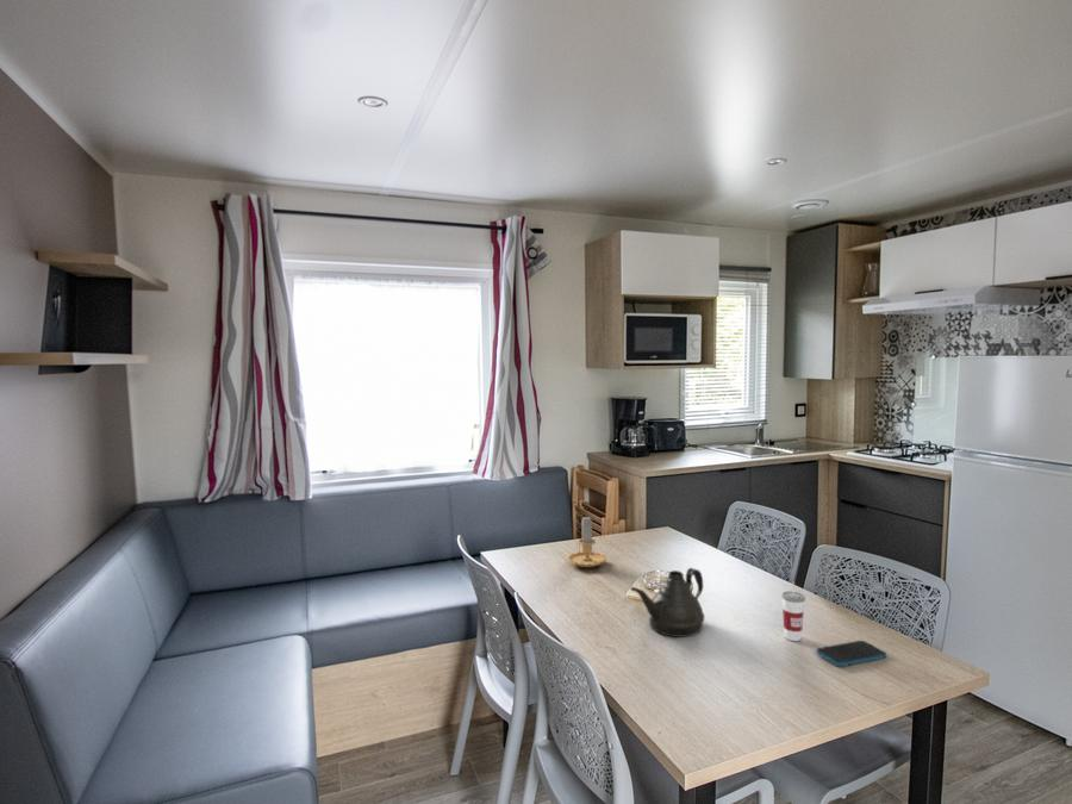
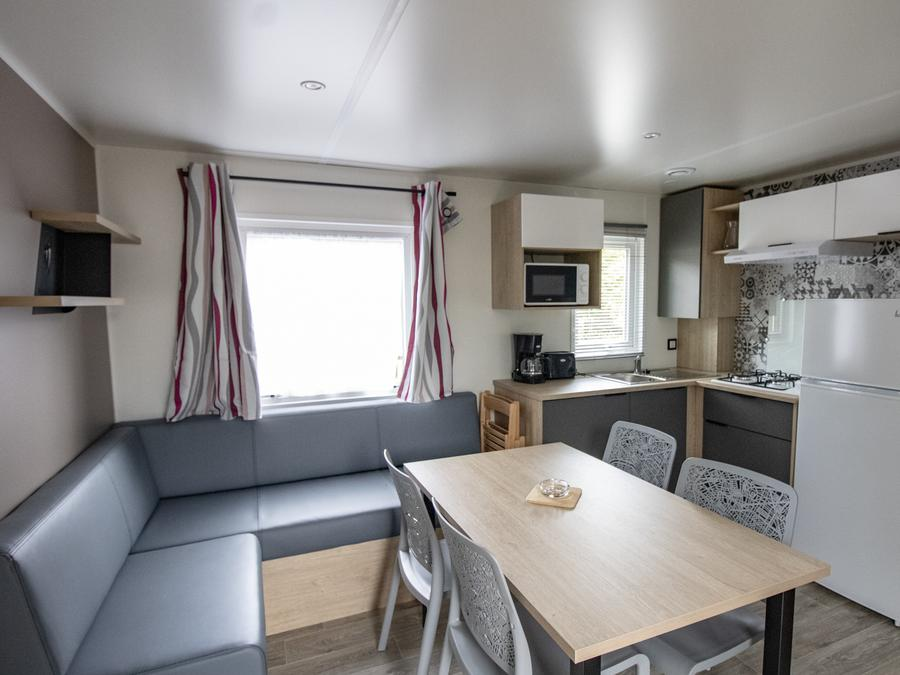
- teapot [629,567,705,638]
- smartphone [816,640,887,667]
- candle [567,516,607,568]
- cup [780,580,806,642]
